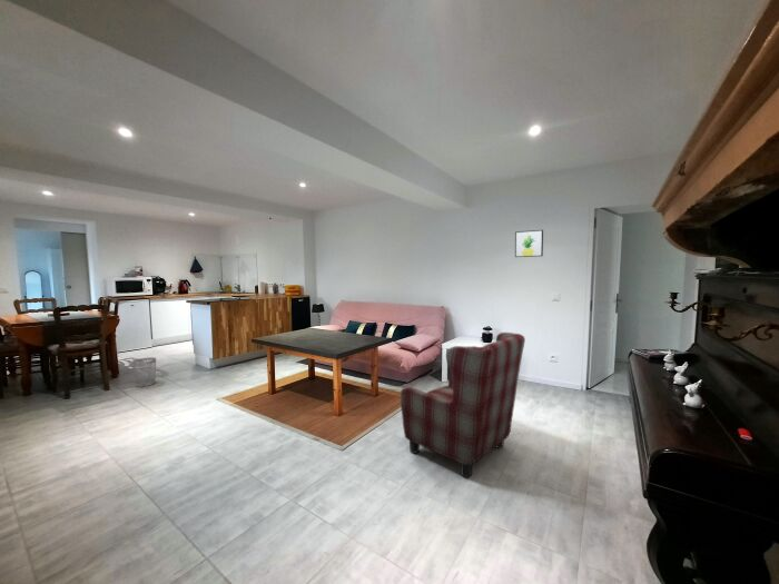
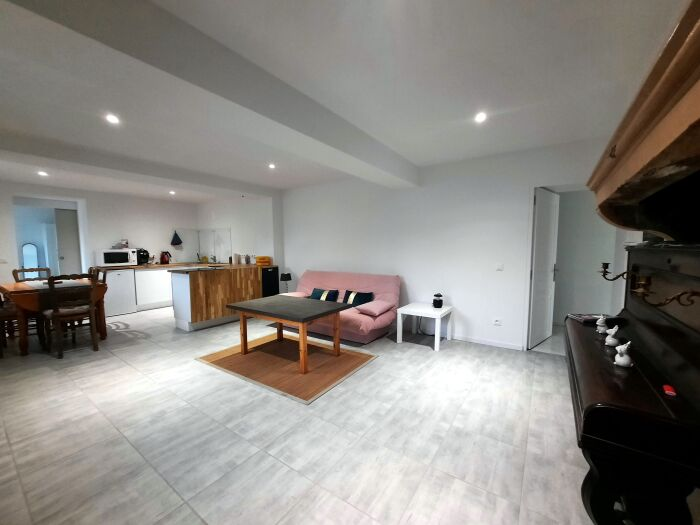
- wastebasket [130,356,157,388]
- armchair [400,331,526,479]
- wall art [514,229,544,258]
